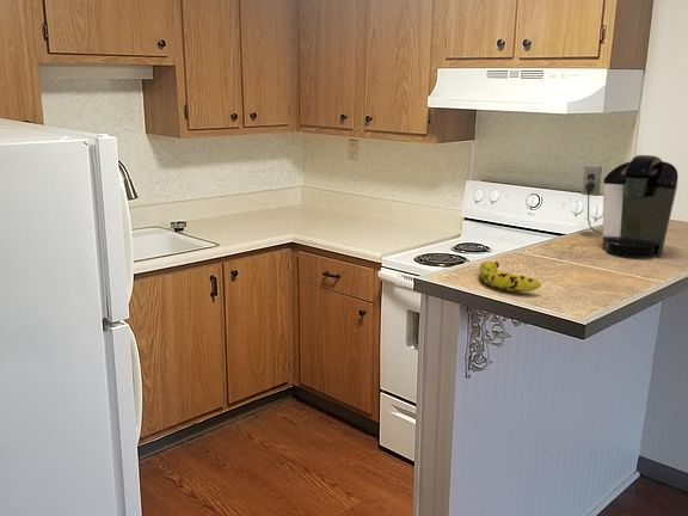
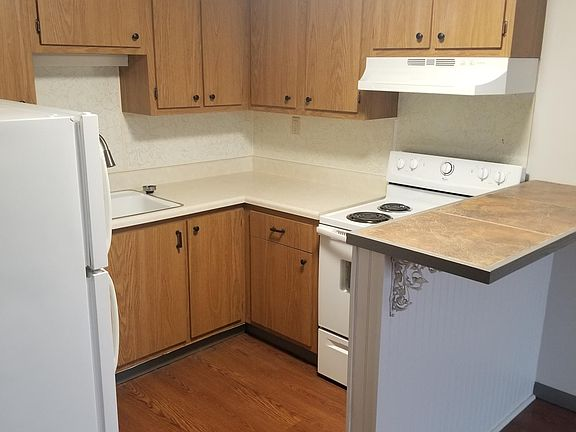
- fruit [478,260,542,293]
- coffee maker [580,154,680,258]
